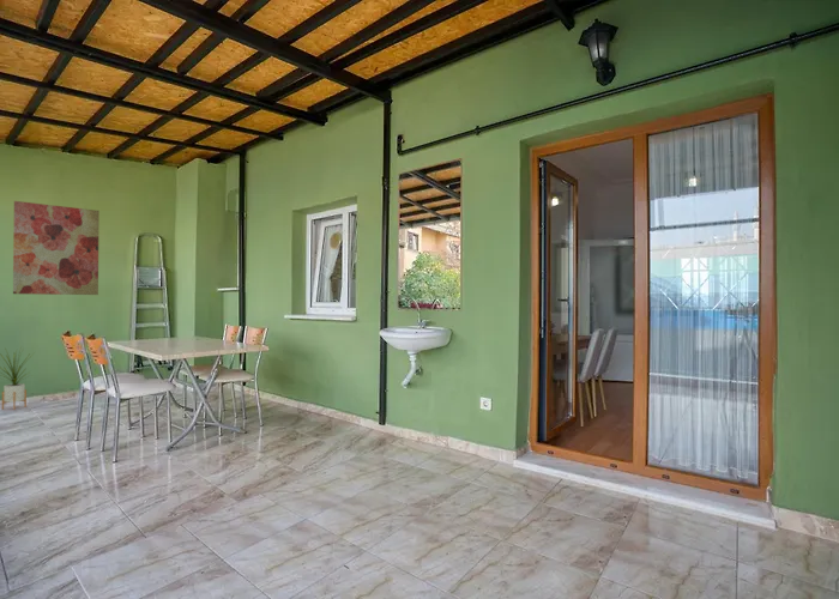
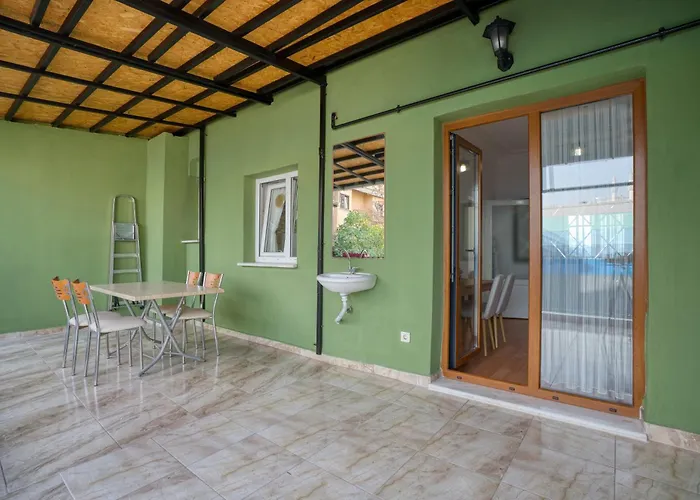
- wall art [12,200,101,296]
- house plant [0,346,36,411]
